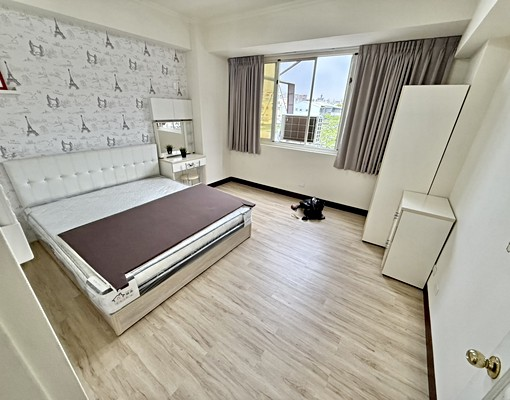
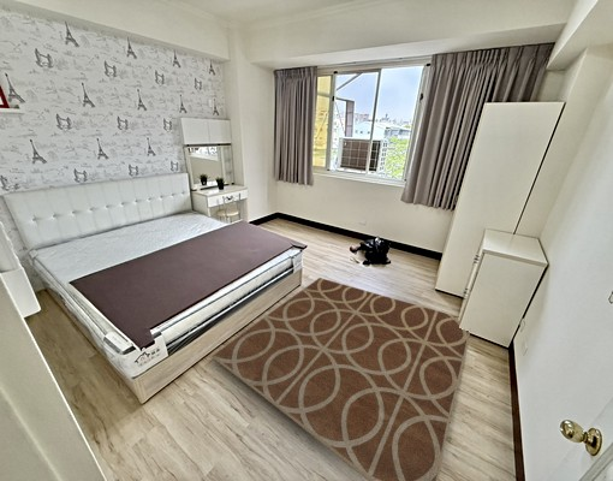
+ rug [210,277,471,481]
